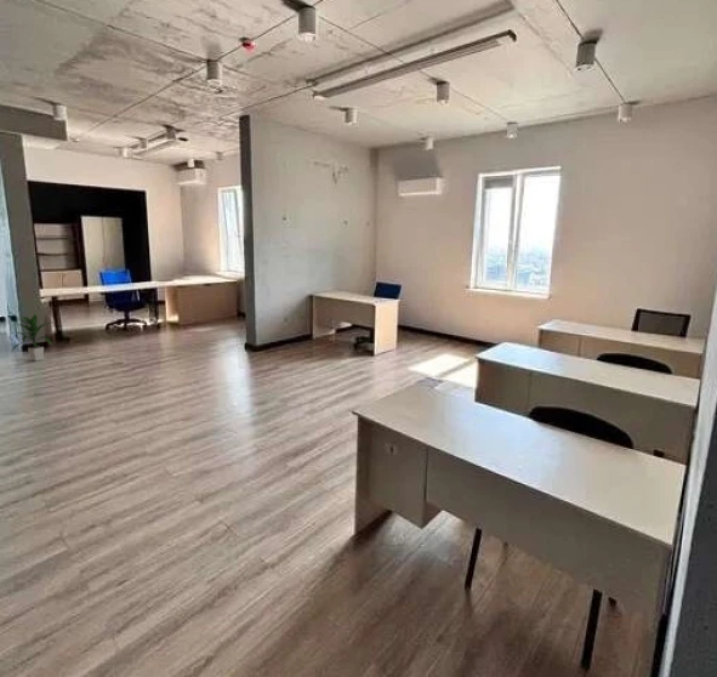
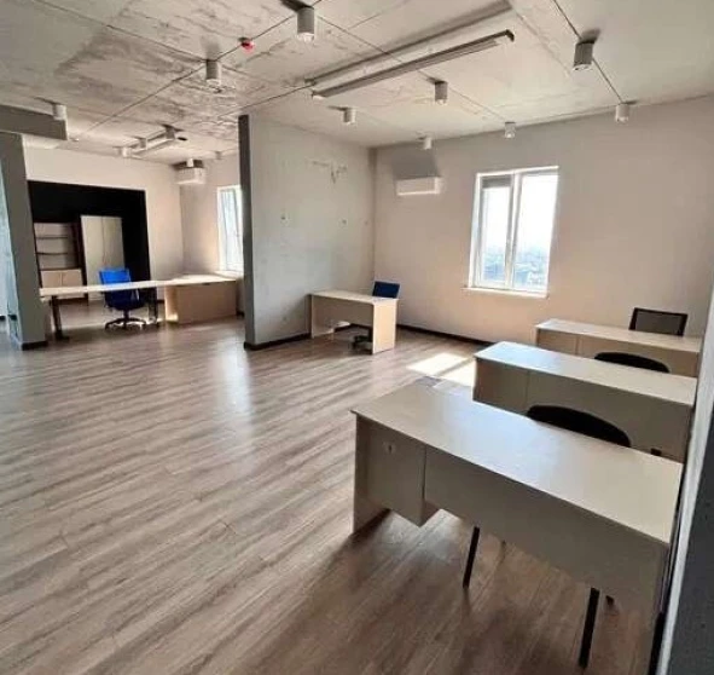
- indoor plant [10,313,53,363]
